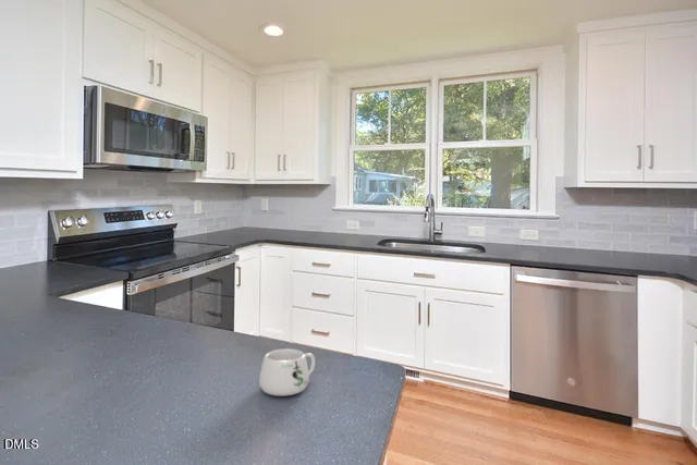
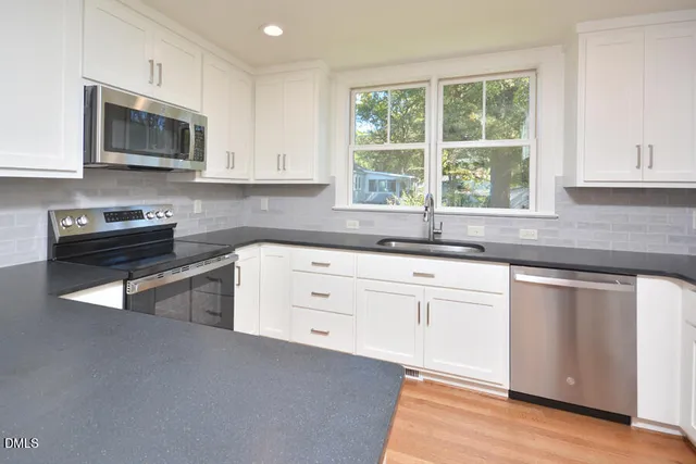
- mug [258,347,316,397]
